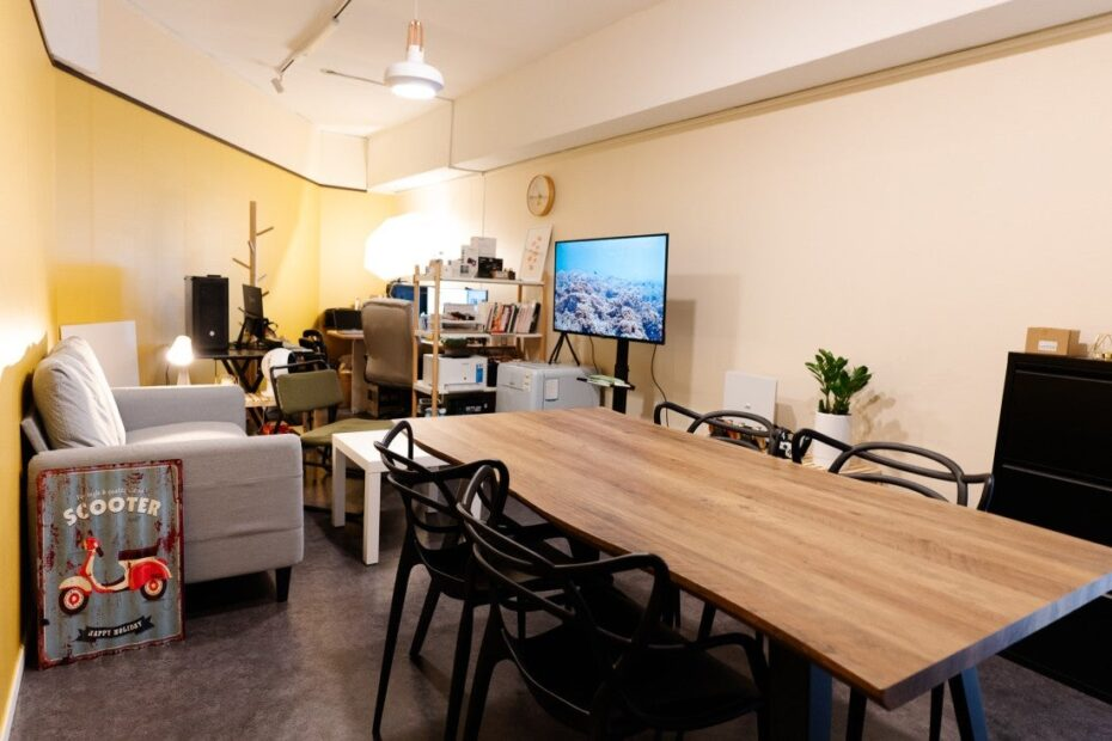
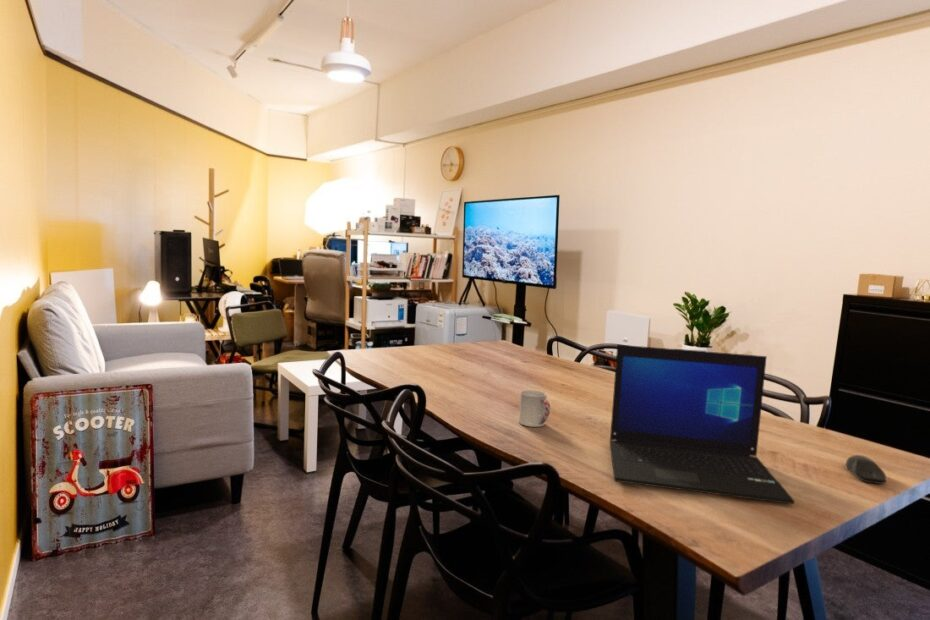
+ cup [518,389,551,428]
+ computer mouse [845,454,887,485]
+ laptop [608,344,795,505]
